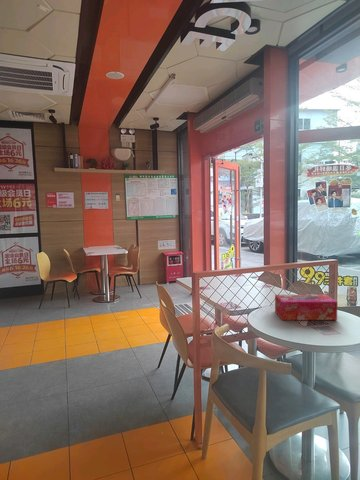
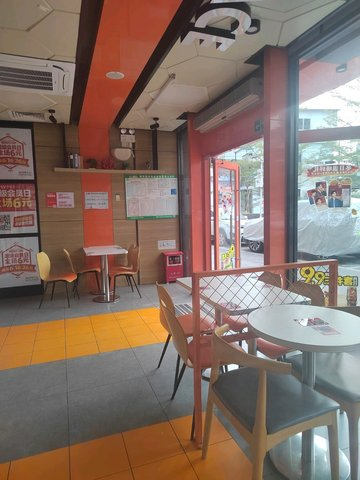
- tissue box [274,293,338,321]
